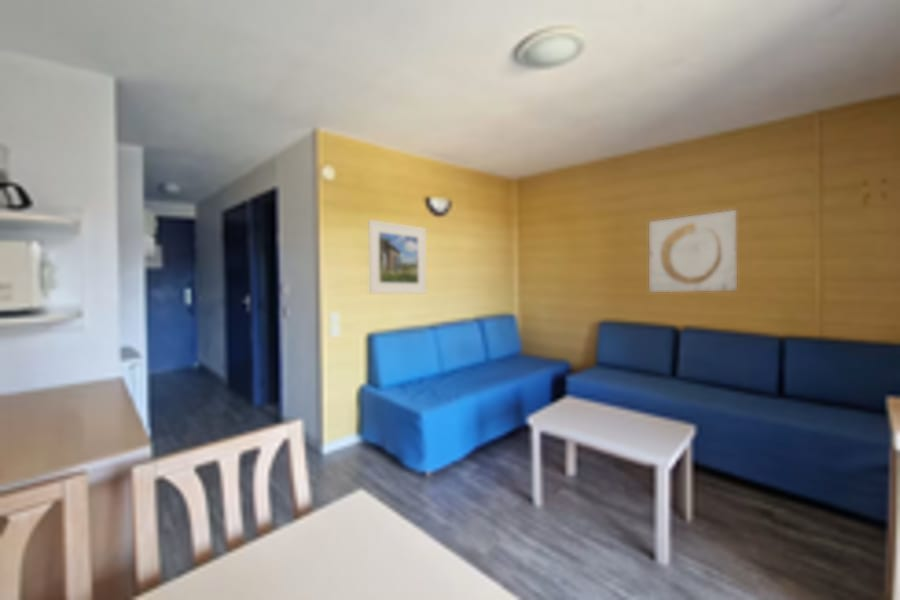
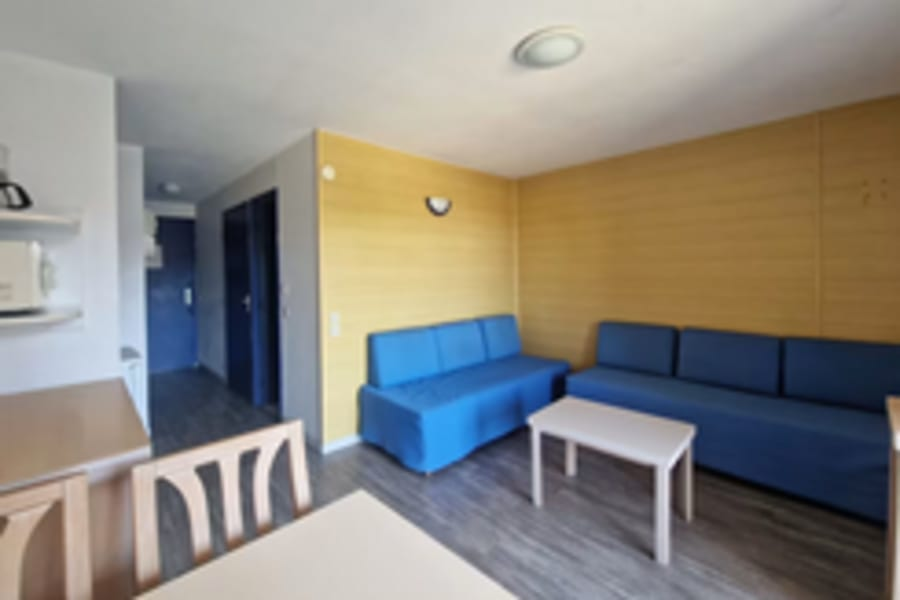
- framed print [368,219,427,294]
- wall art [648,209,738,293]
